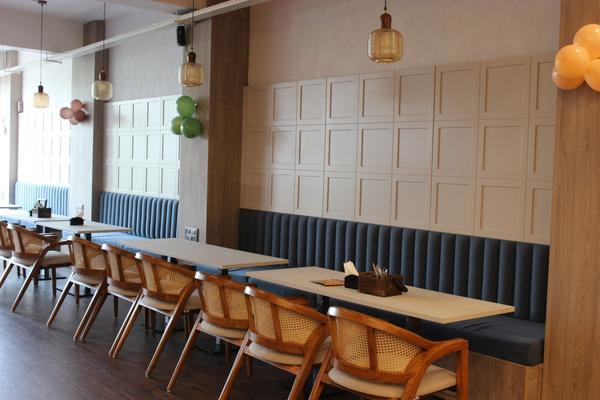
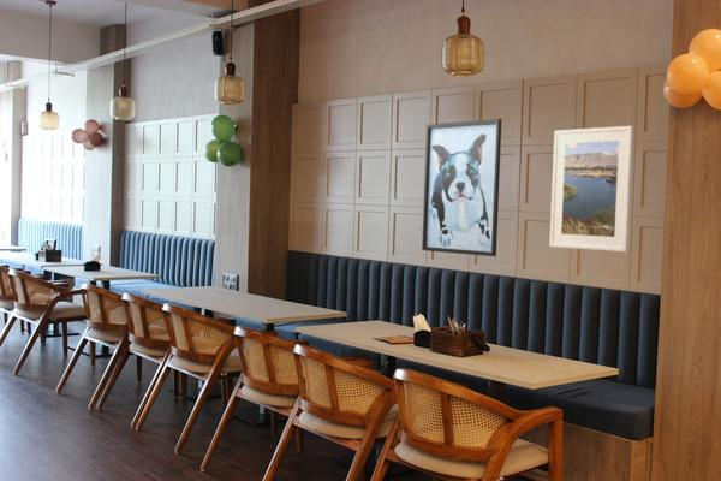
+ wall art [421,118,502,257]
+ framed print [548,125,634,253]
